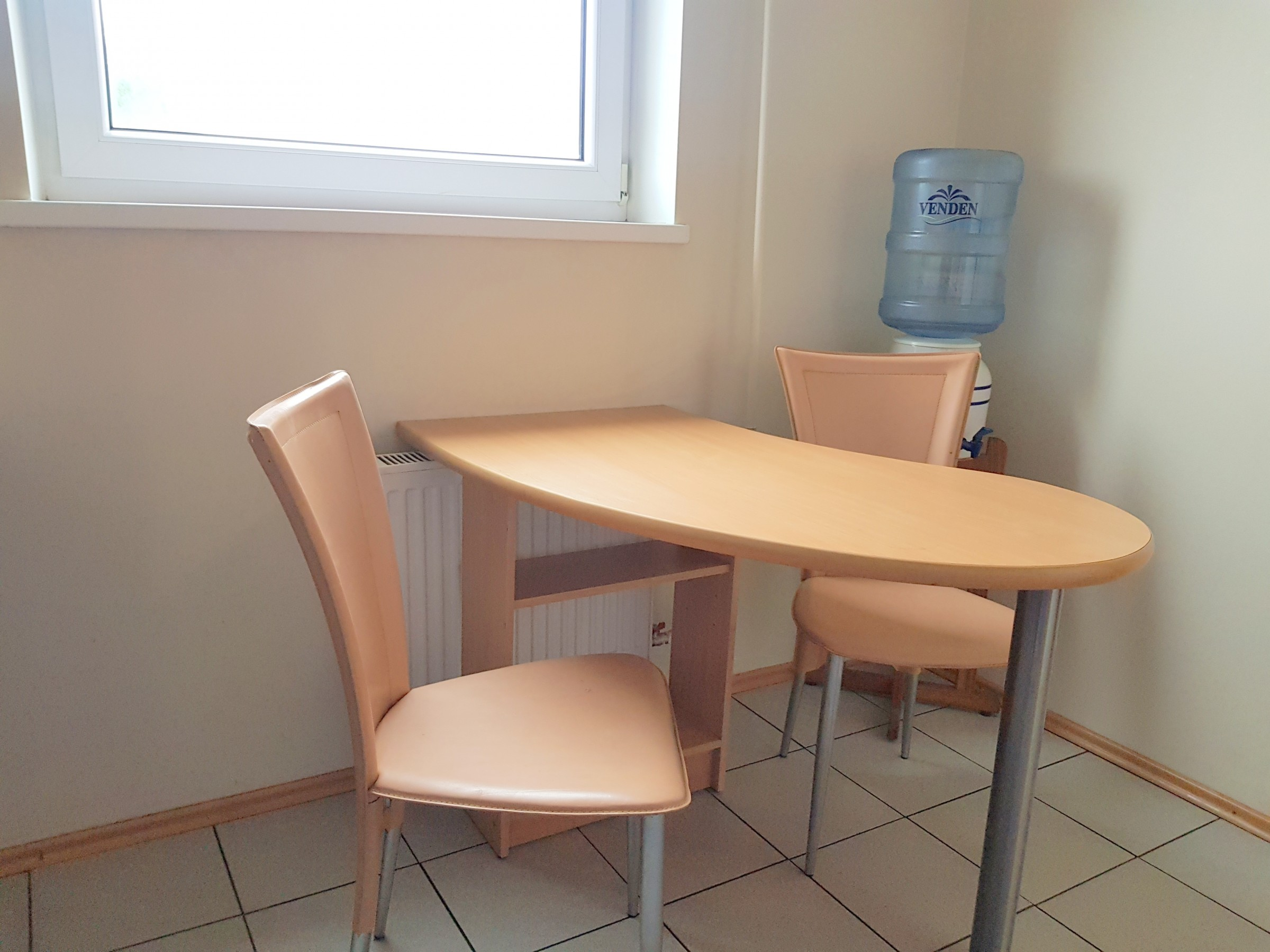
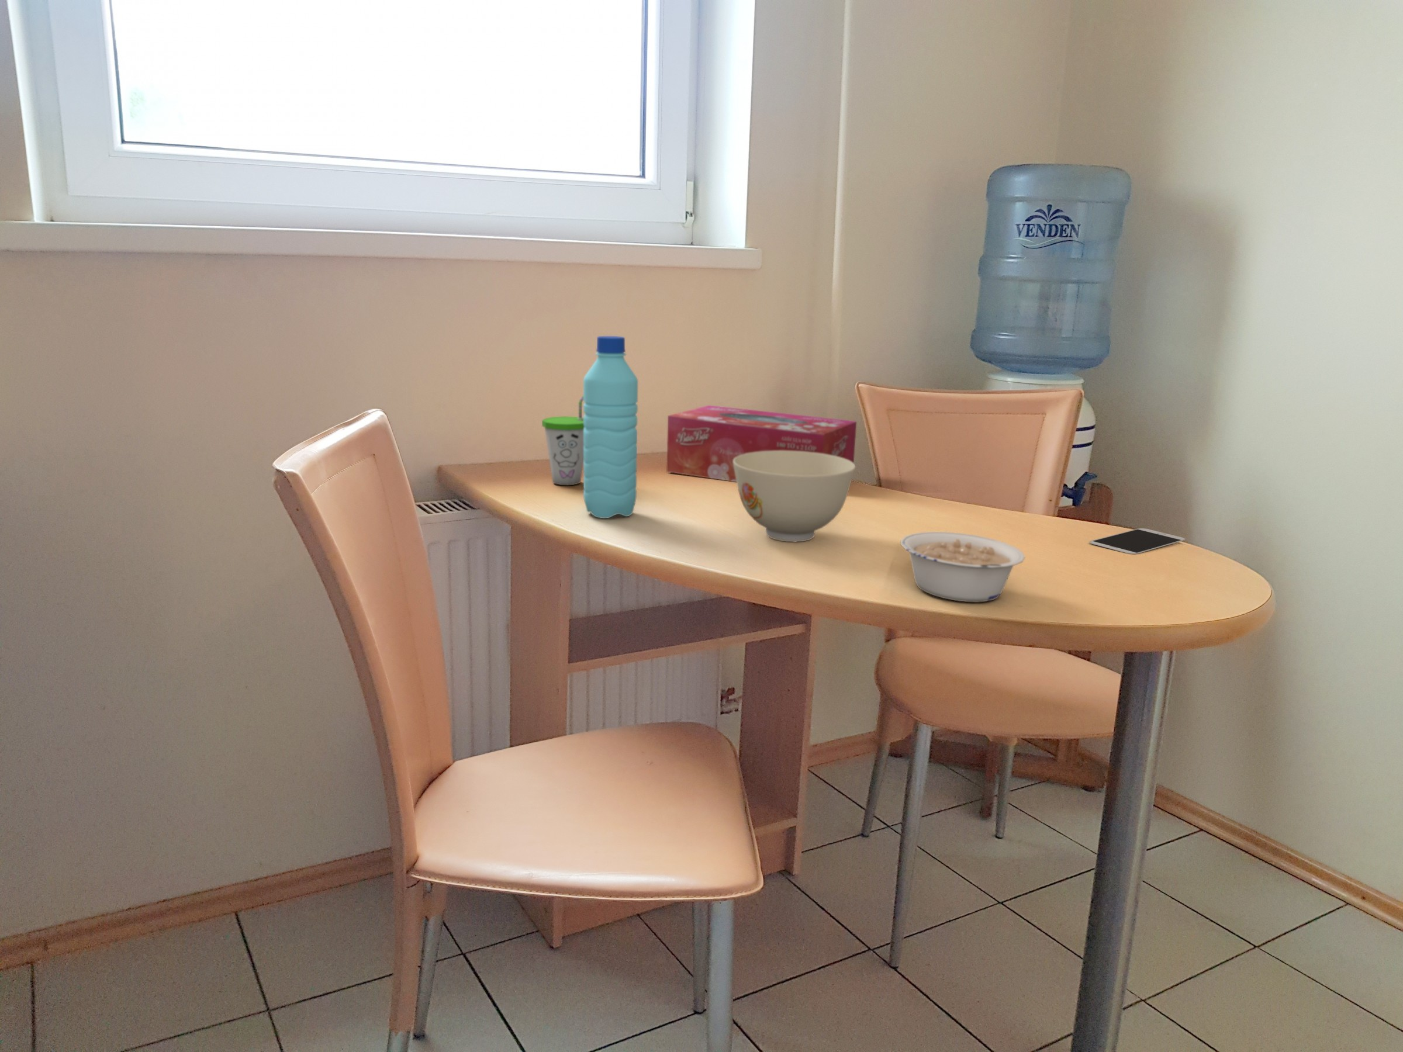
+ legume [899,532,1025,602]
+ tissue box [666,404,857,483]
+ bowl [734,451,856,543]
+ cup [541,394,584,486]
+ smartphone [1089,528,1185,555]
+ water bottle [583,336,639,519]
